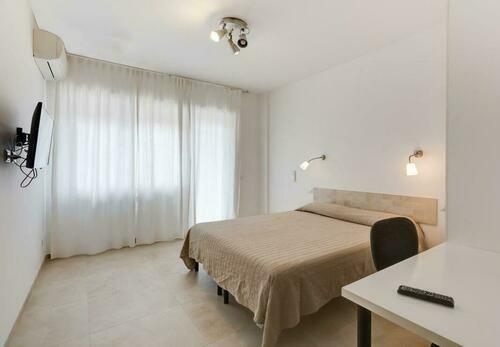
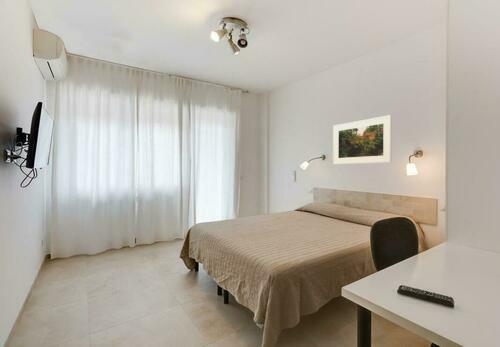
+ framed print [332,114,392,165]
